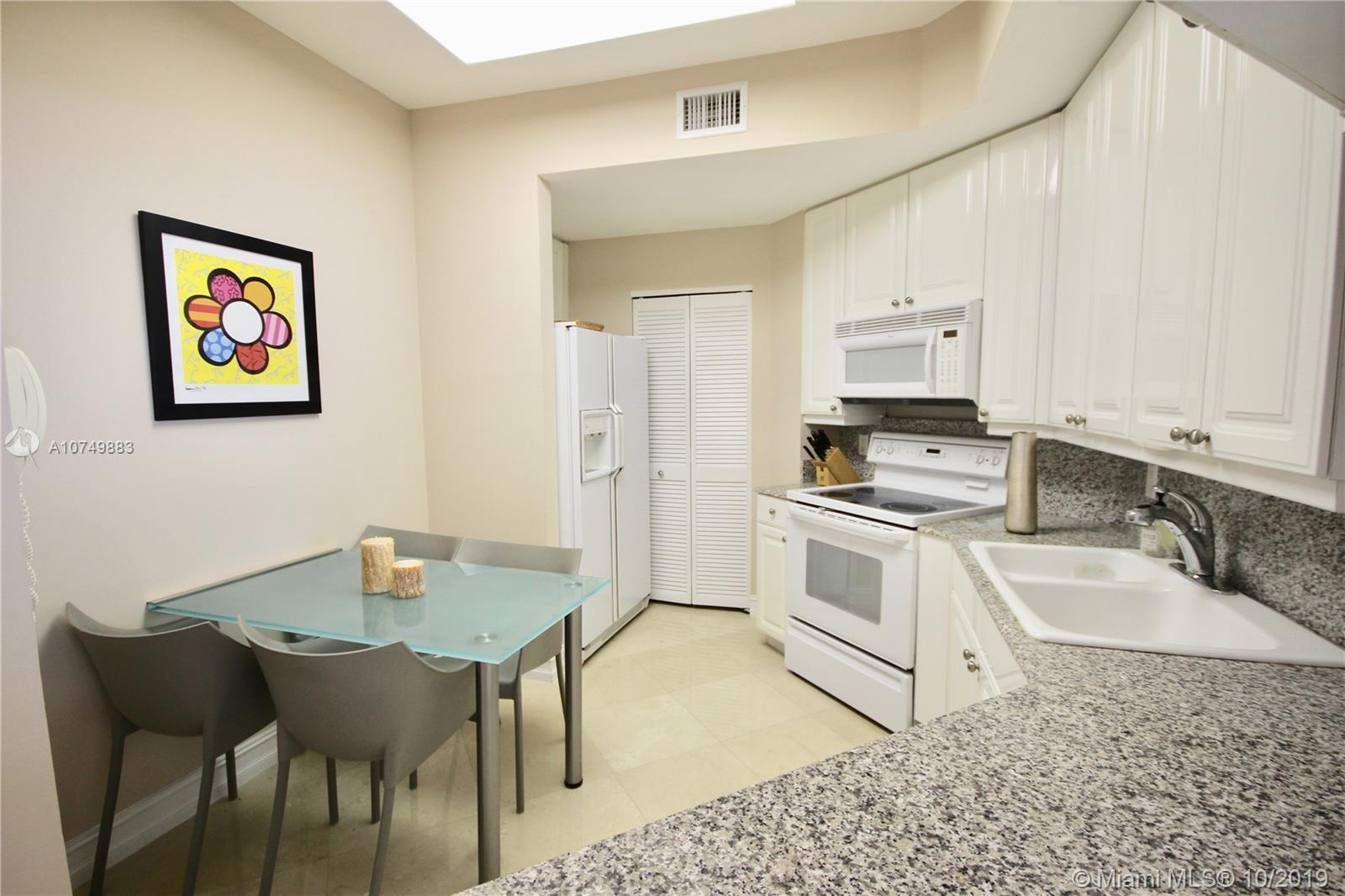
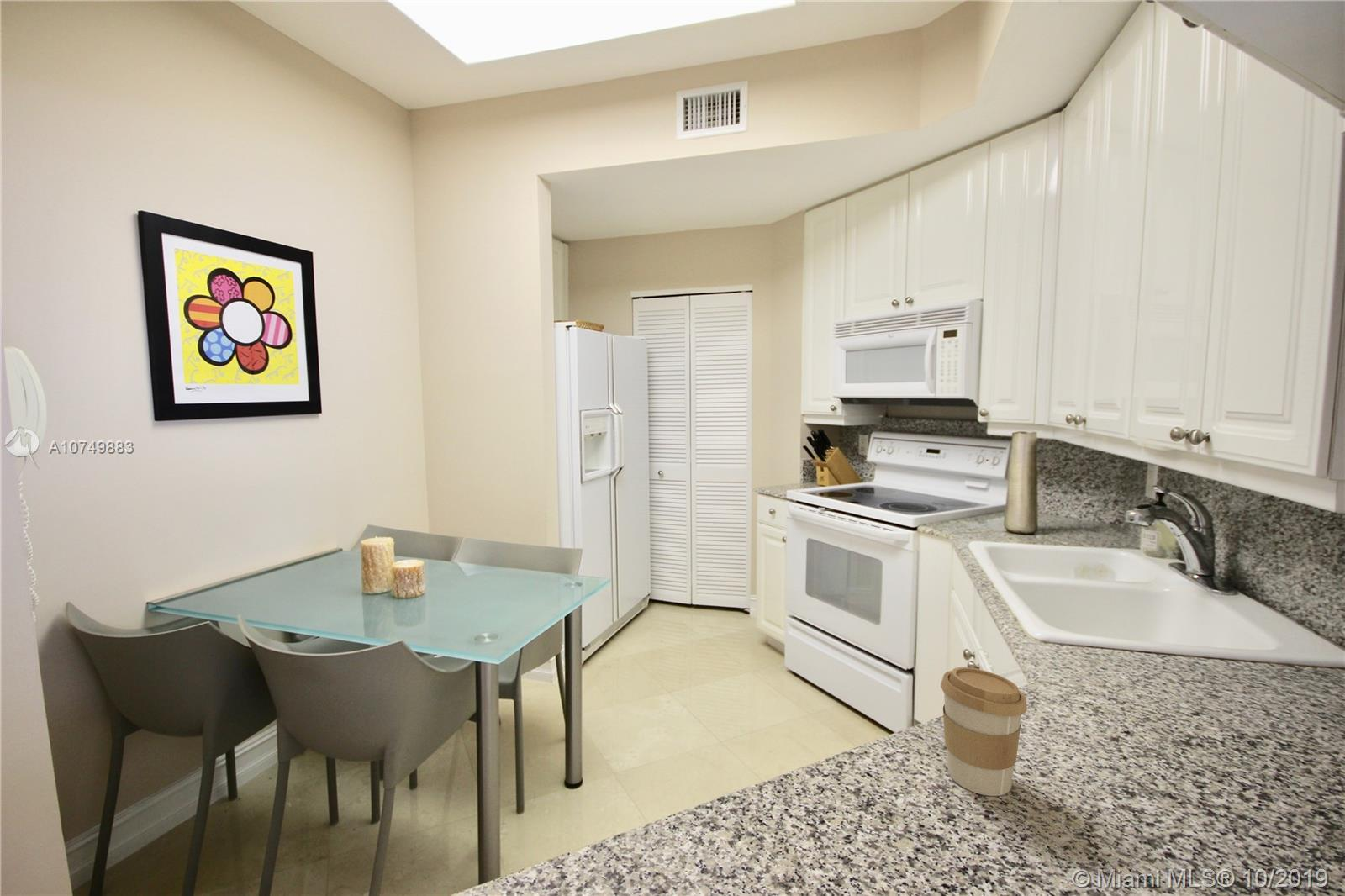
+ coffee cup [940,667,1028,797]
